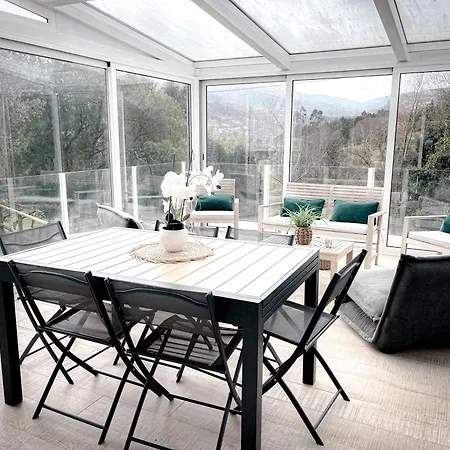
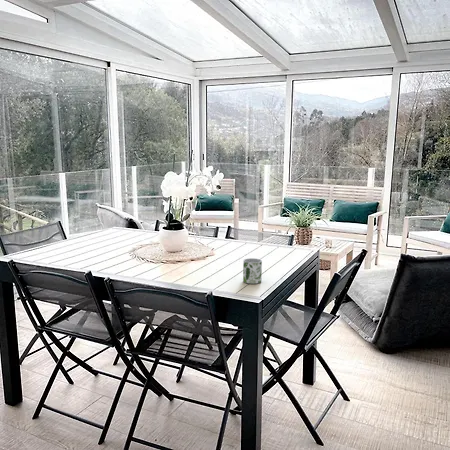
+ mug [242,257,263,285]
